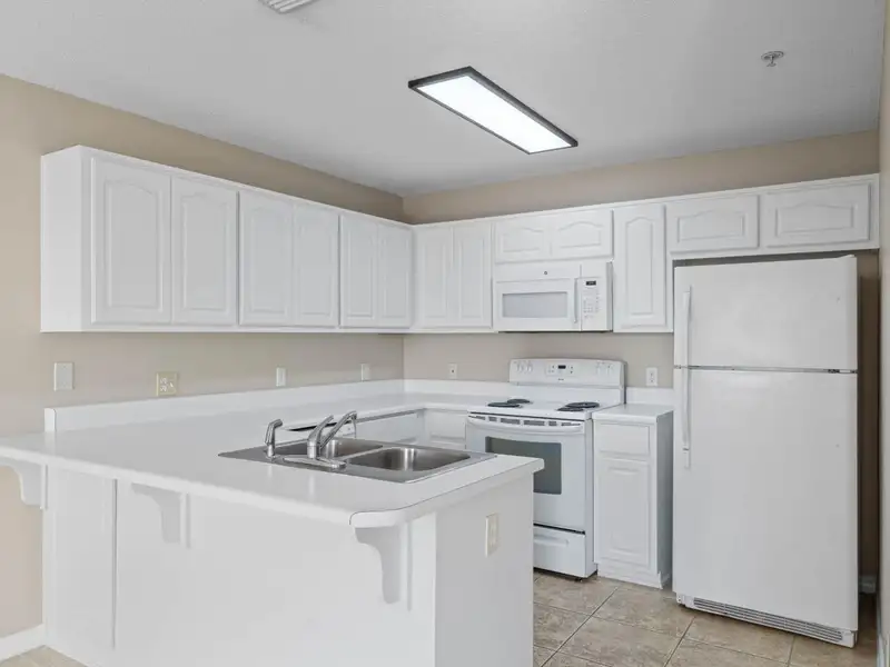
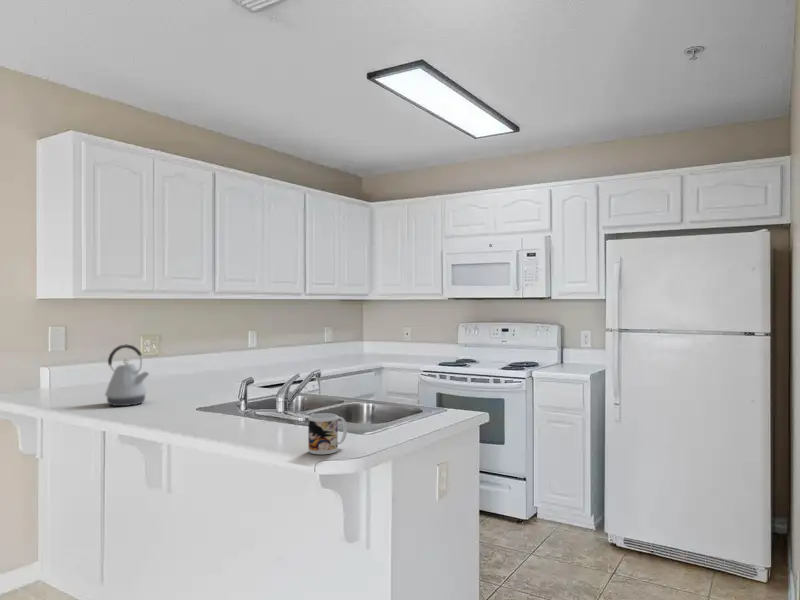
+ mug [307,412,348,455]
+ kettle [104,344,150,407]
